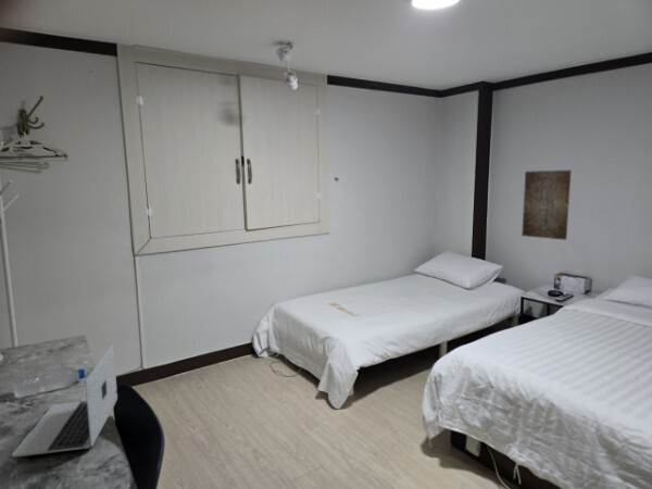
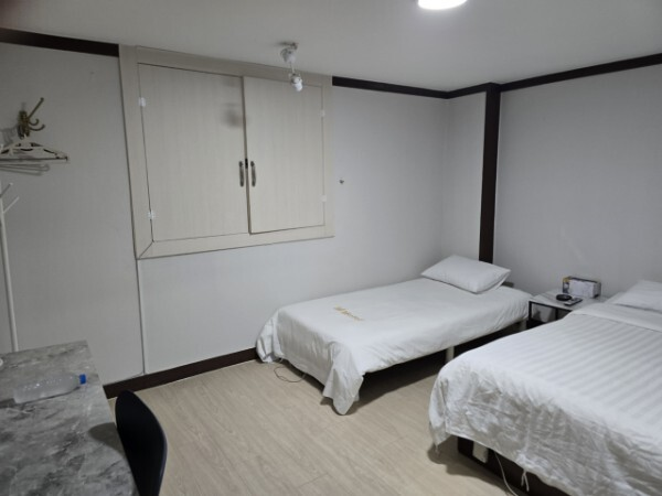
- laptop [11,343,118,459]
- wall art [521,170,573,241]
